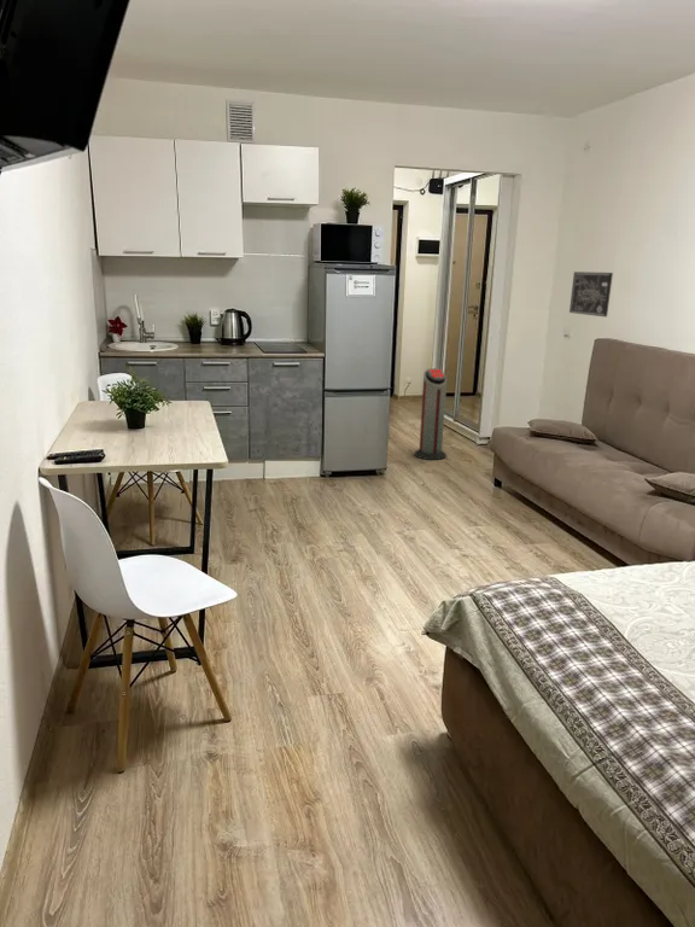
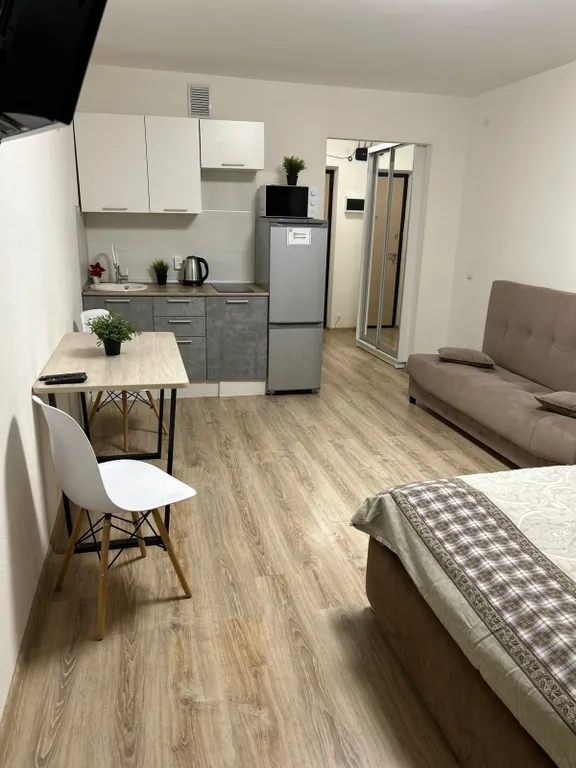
- wall art [568,270,614,317]
- air purifier [414,367,448,461]
